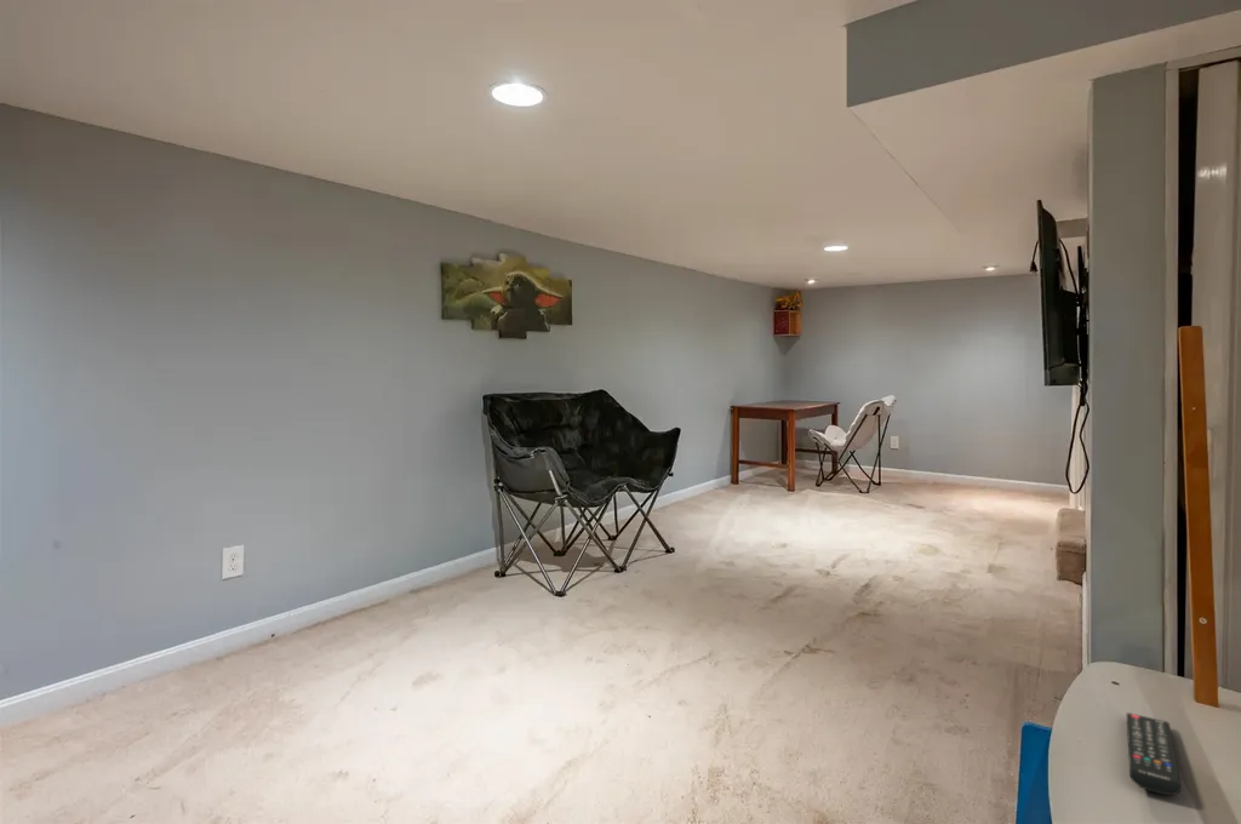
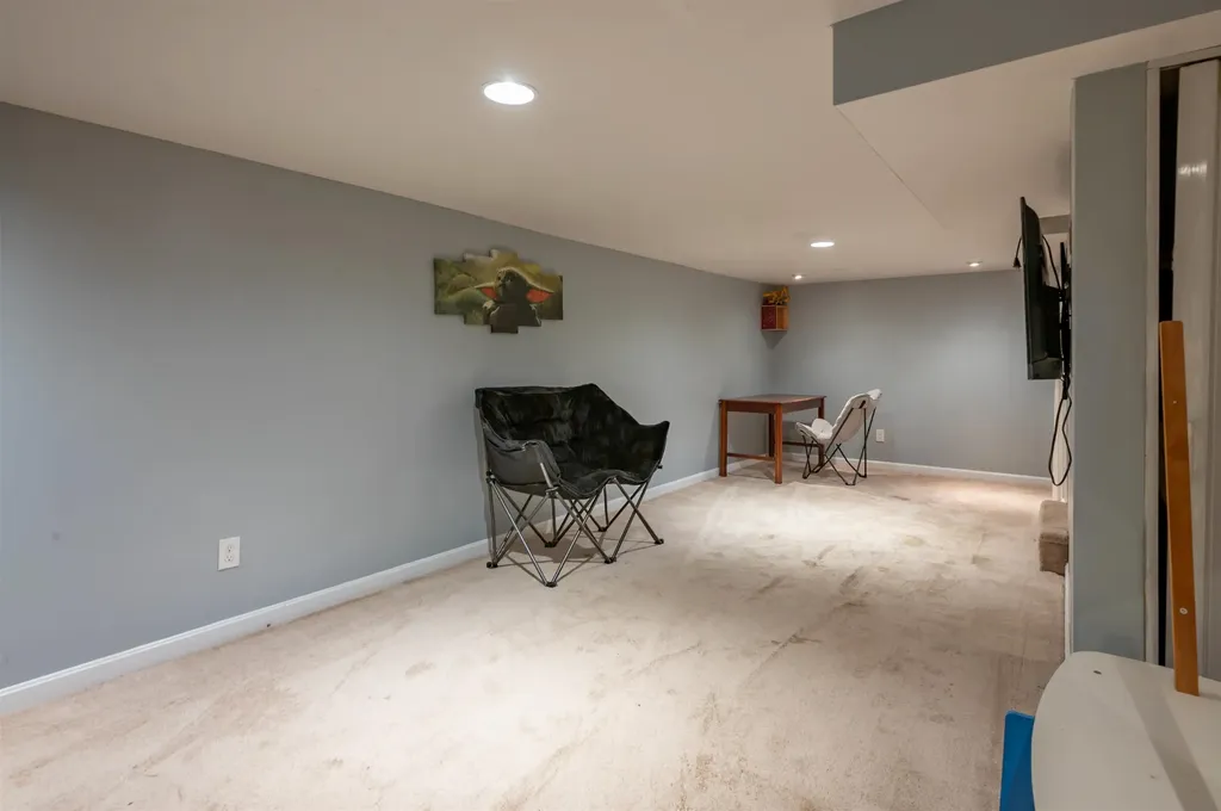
- remote control [1126,711,1182,796]
